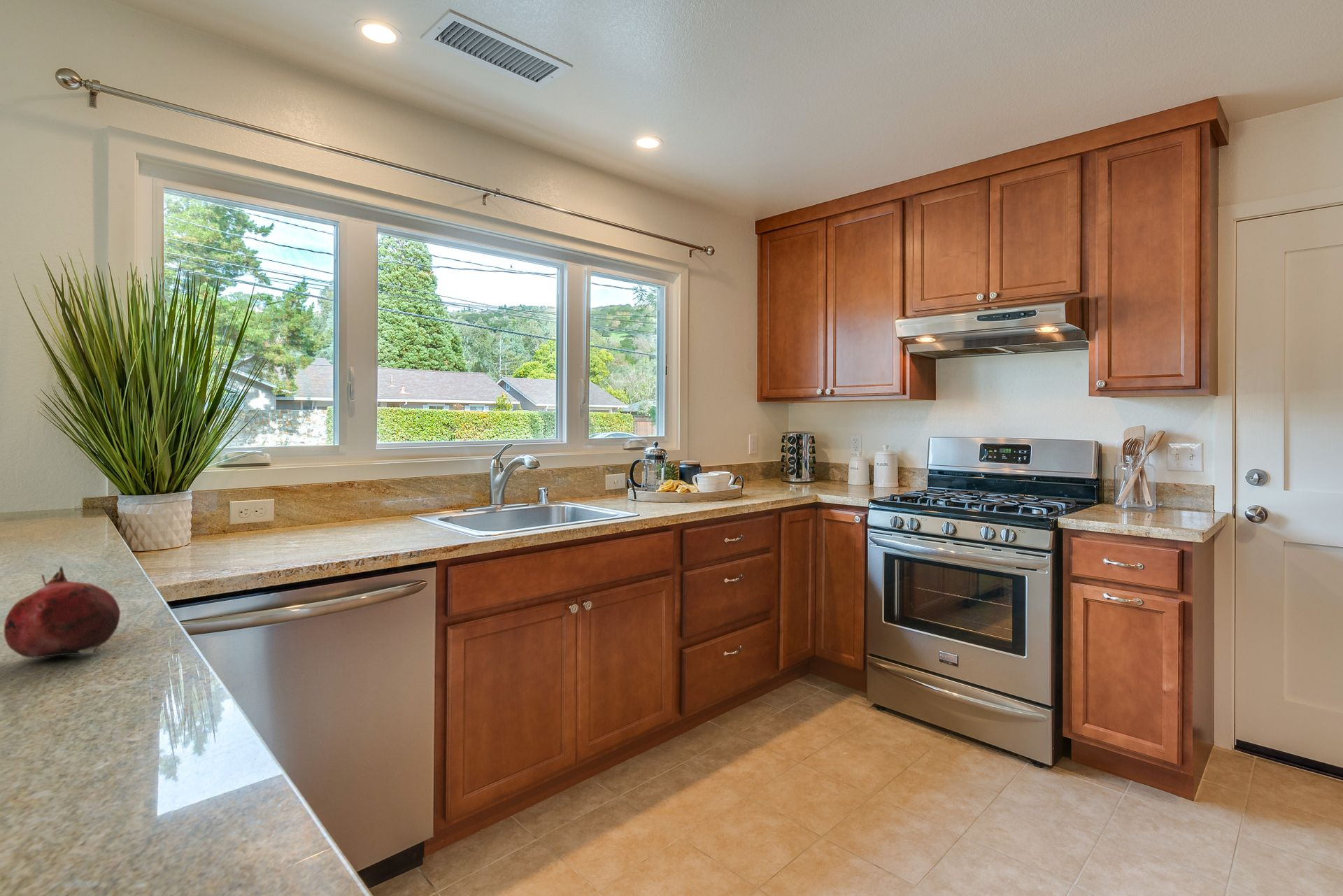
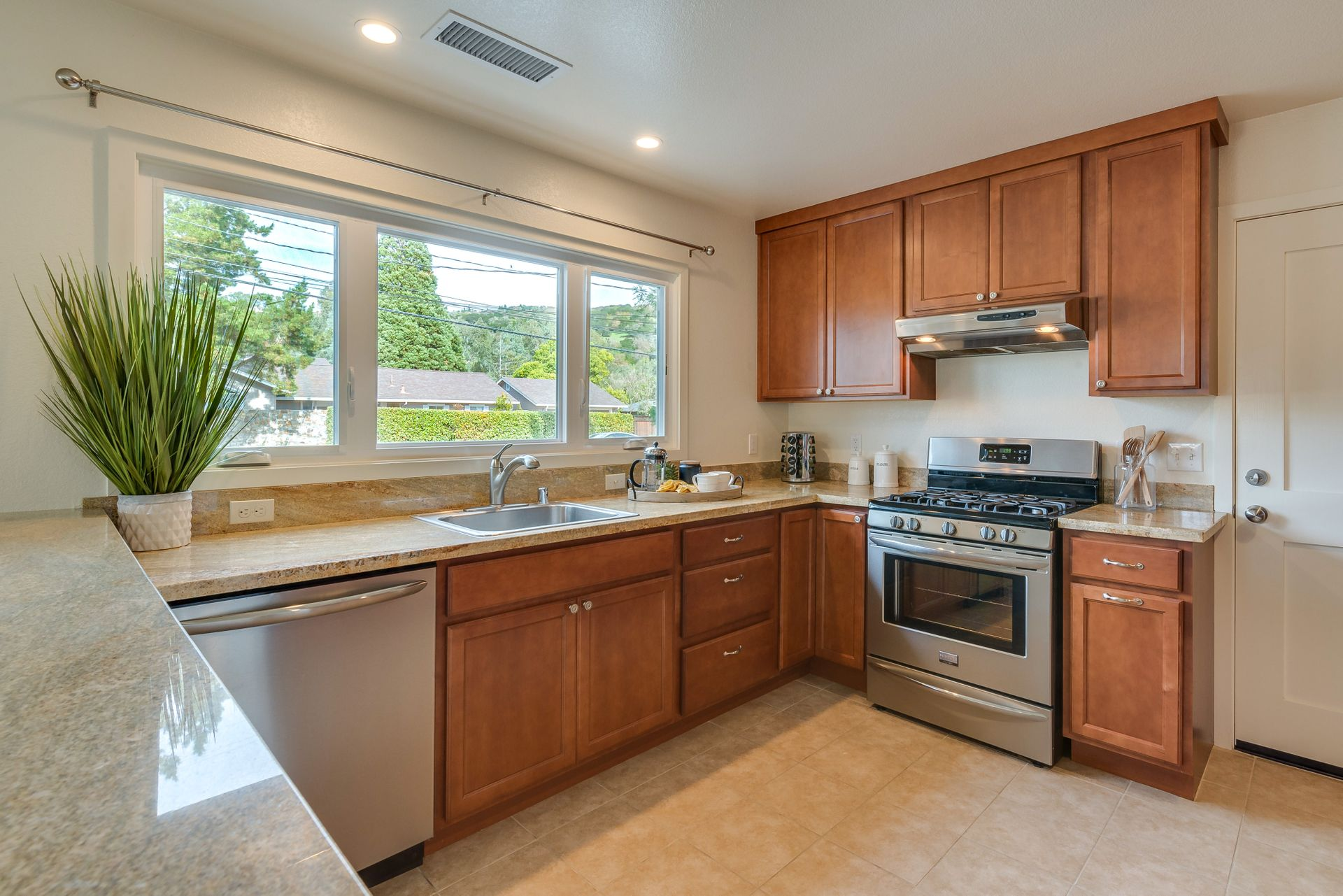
- fruit [3,565,121,659]
